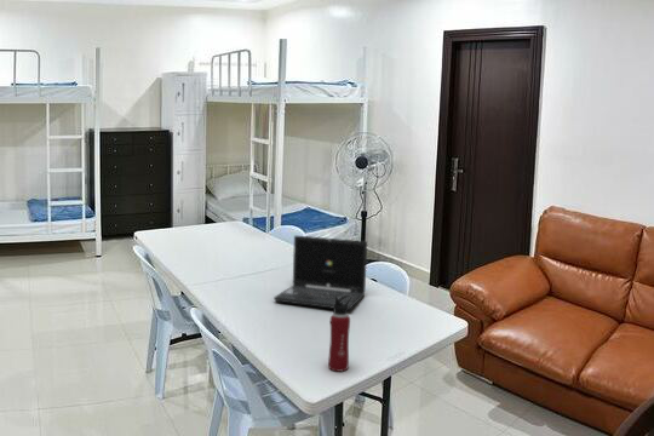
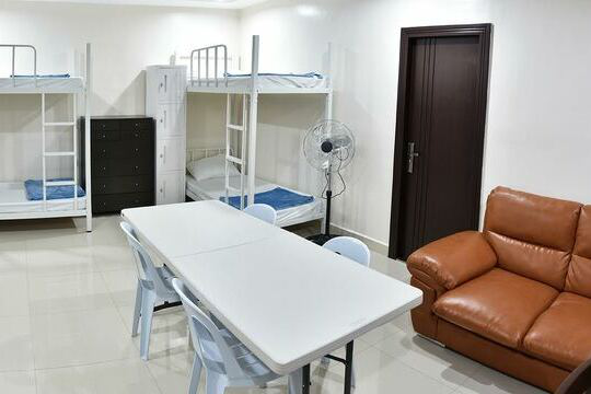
- water bottle [327,296,351,373]
- laptop [272,235,368,311]
